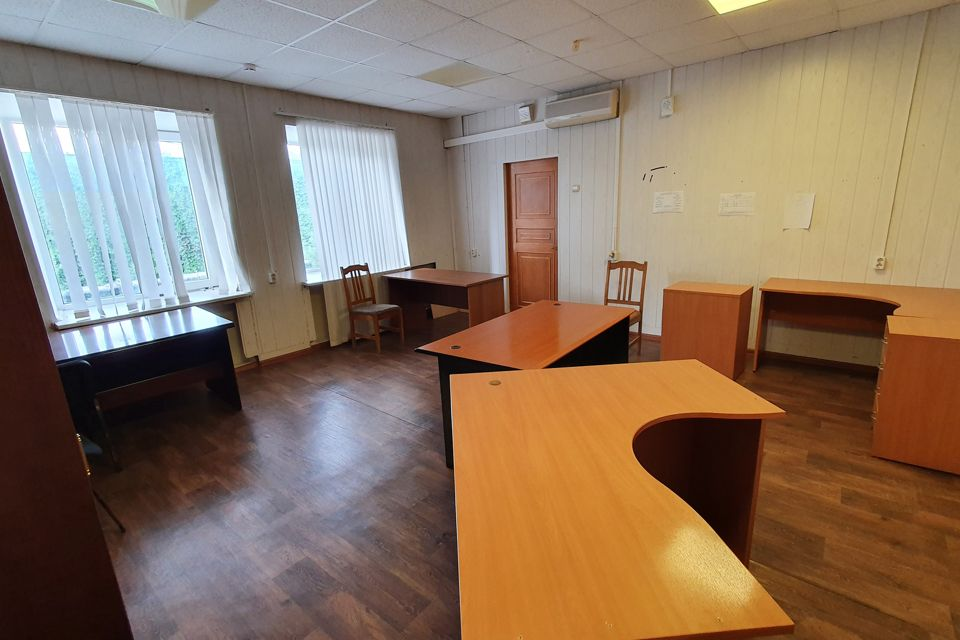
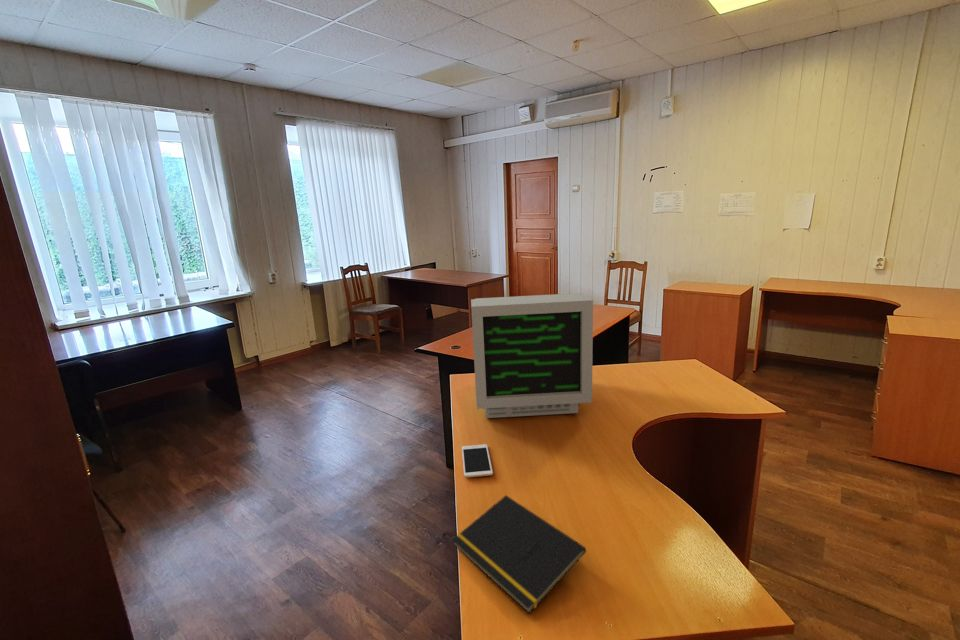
+ notepad [451,494,587,615]
+ computer monitor [470,293,594,419]
+ cell phone [461,443,494,478]
